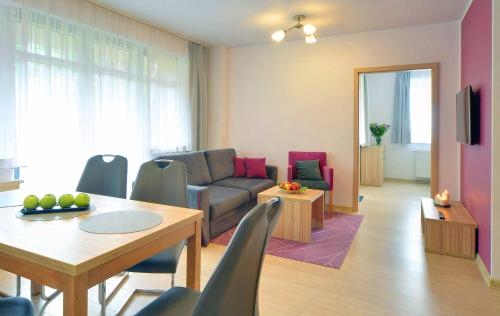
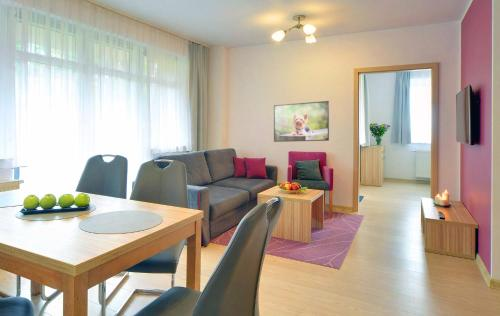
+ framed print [273,100,330,143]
